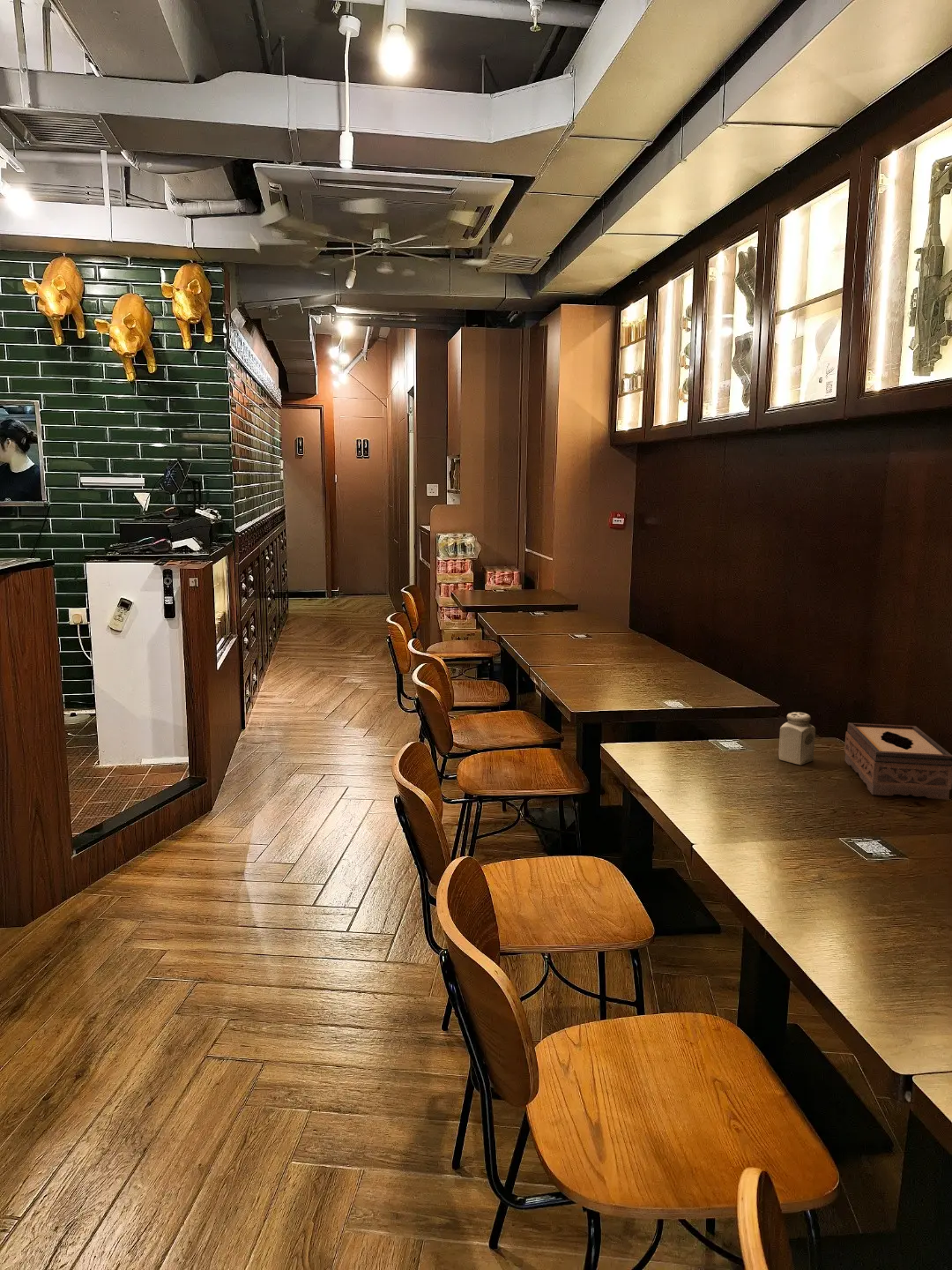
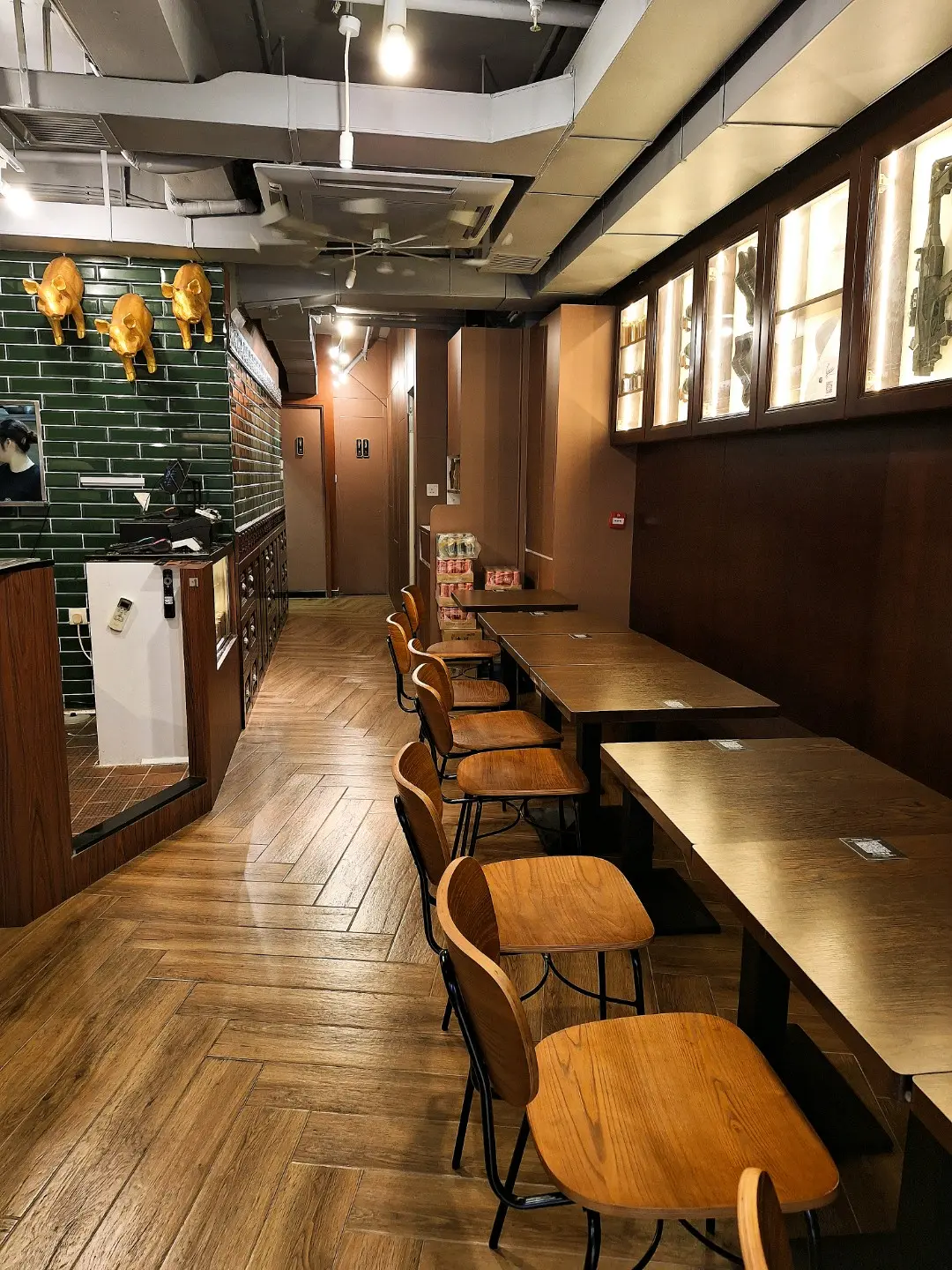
- tissue box [844,722,952,800]
- salt shaker [778,712,816,766]
